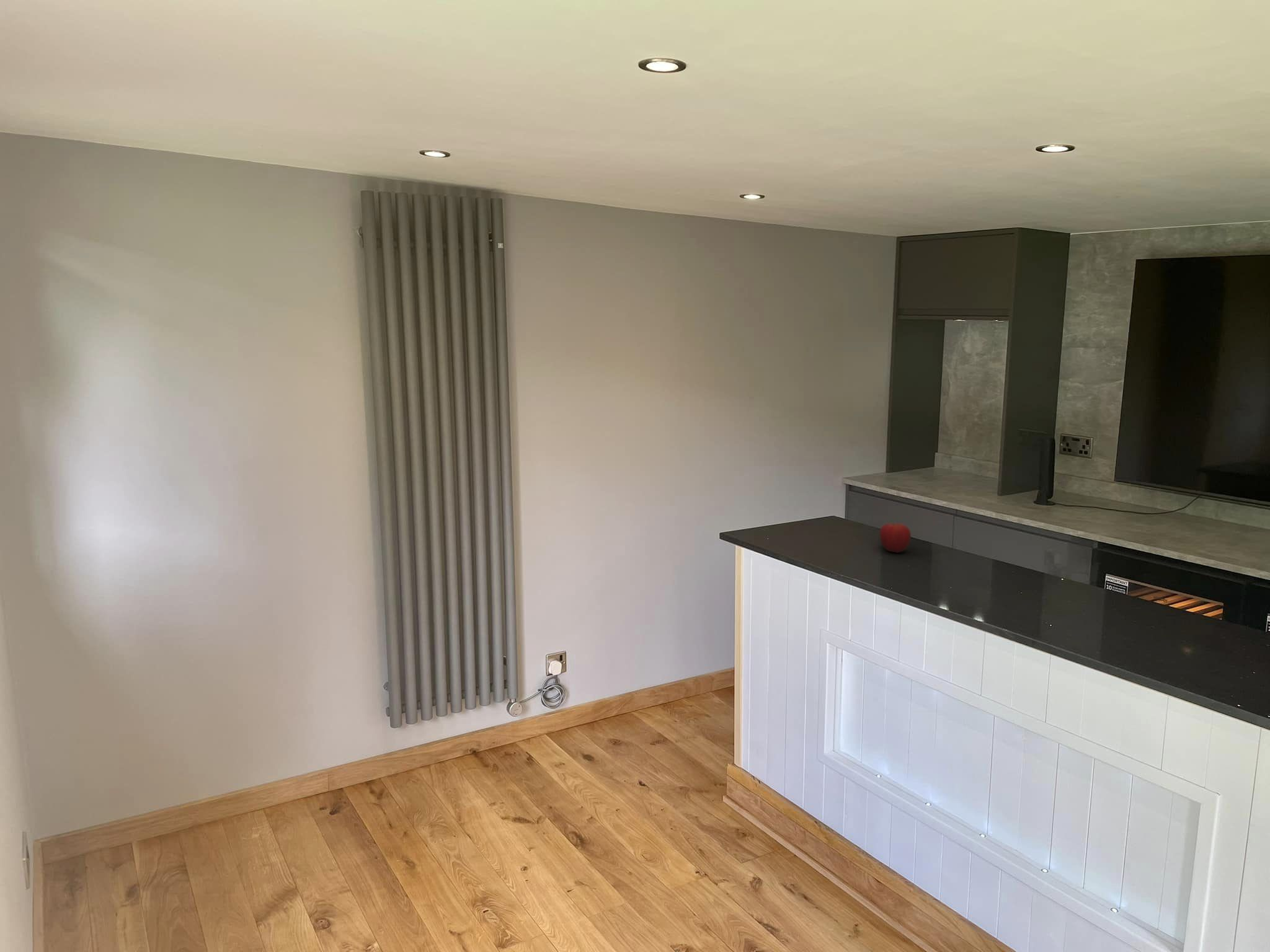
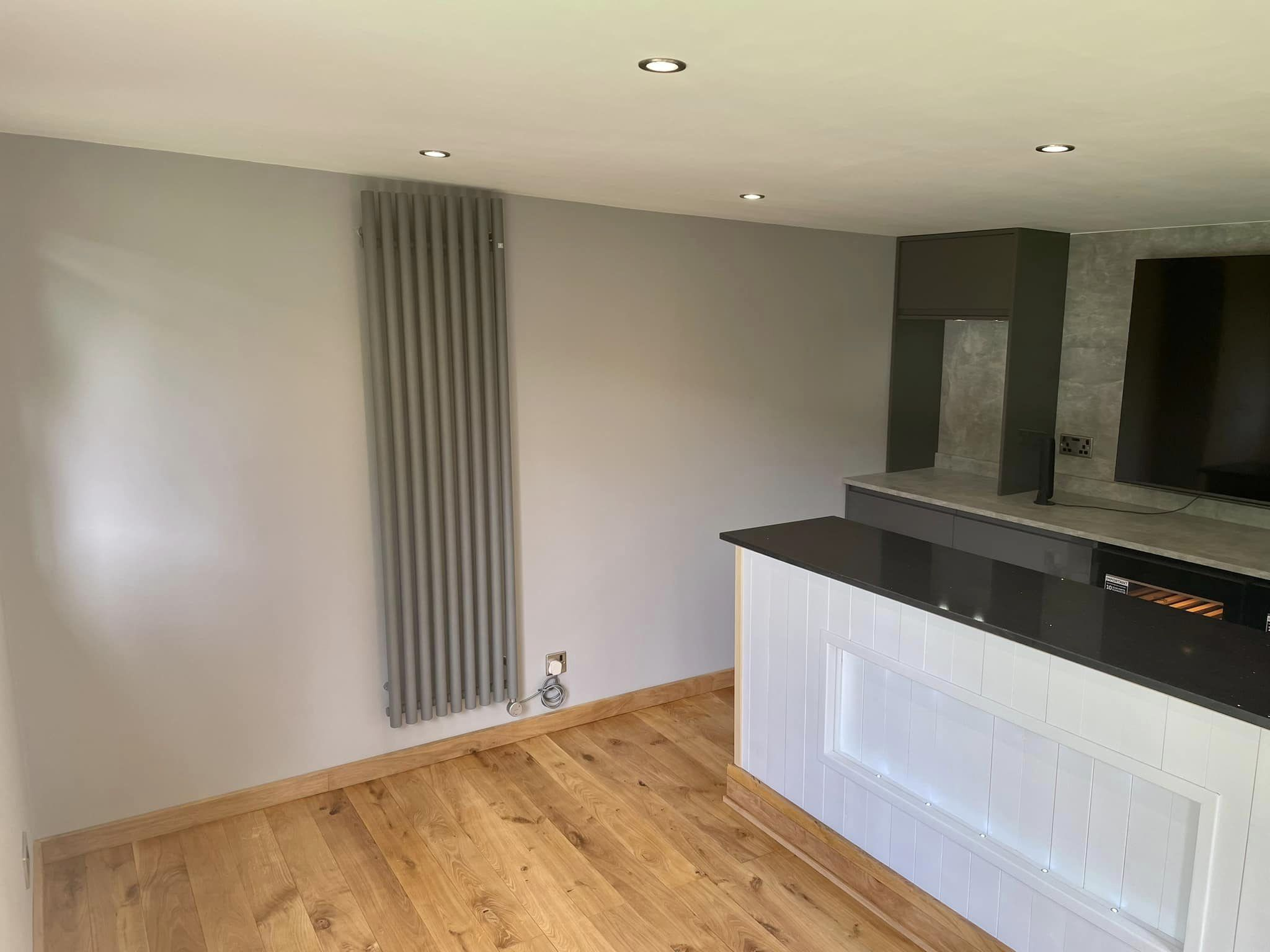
- fruit [879,519,912,553]
